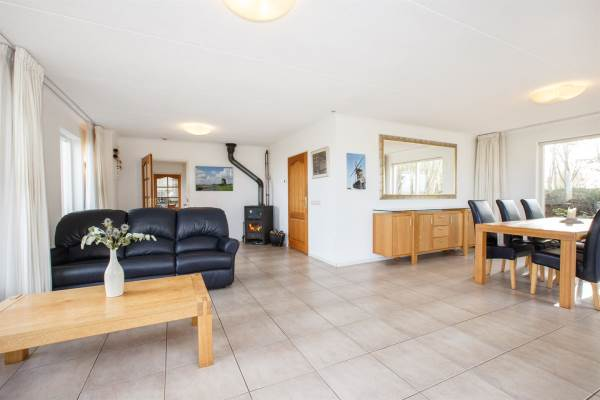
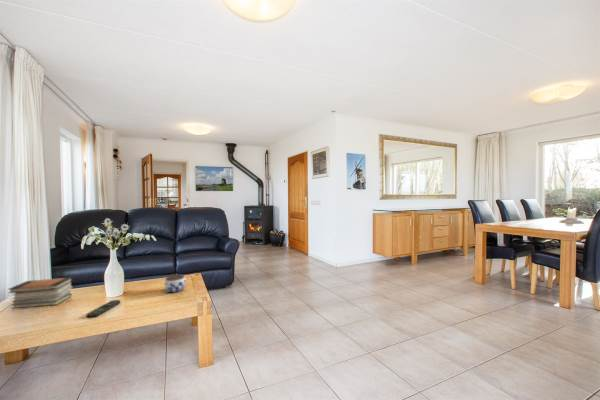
+ book stack [7,276,74,310]
+ jar [164,273,187,294]
+ remote control [86,299,121,318]
